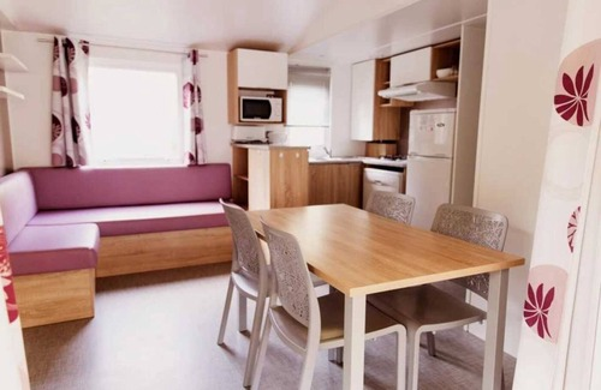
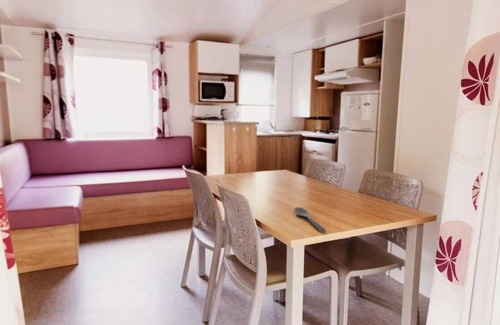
+ spoon [293,206,327,233]
